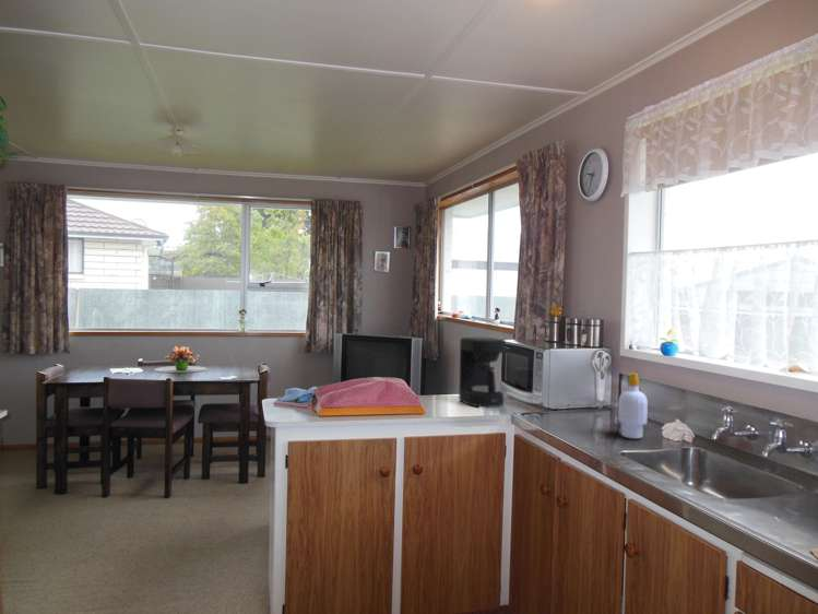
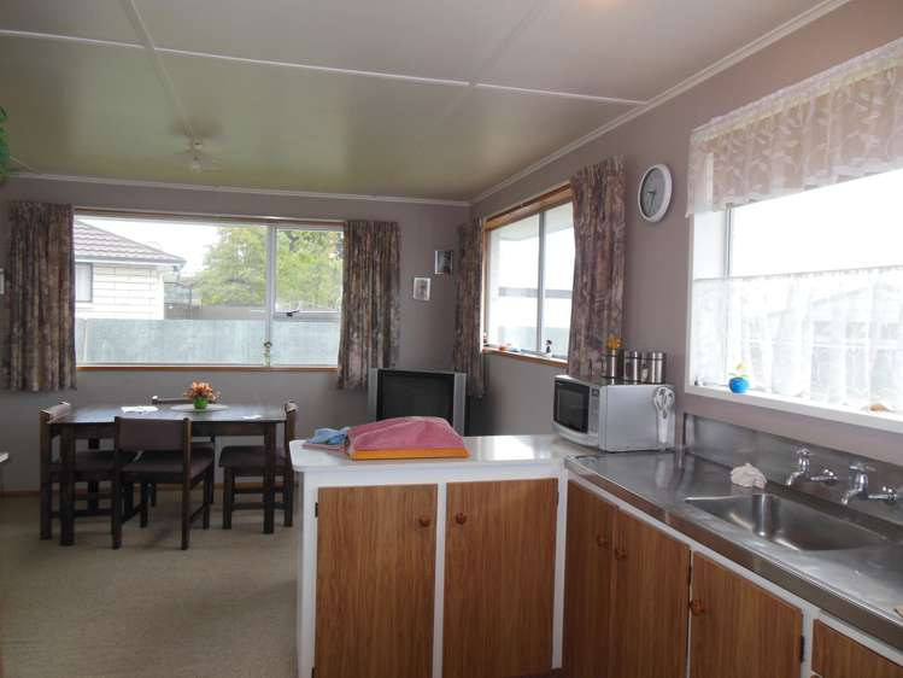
- soap bottle [617,373,649,439]
- coffee maker [458,336,507,409]
